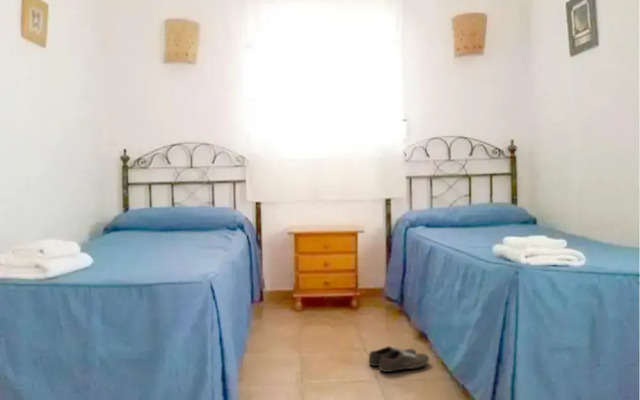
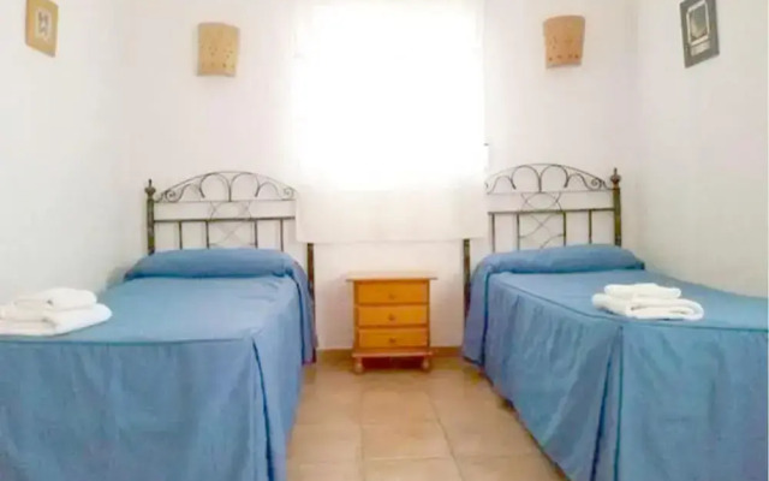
- shoe [368,345,430,373]
